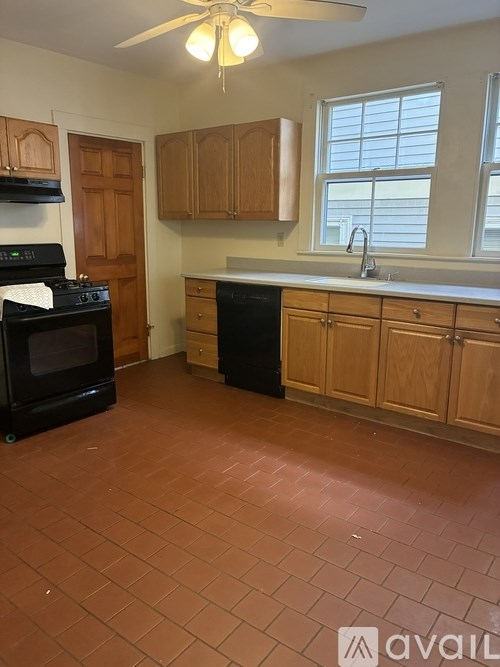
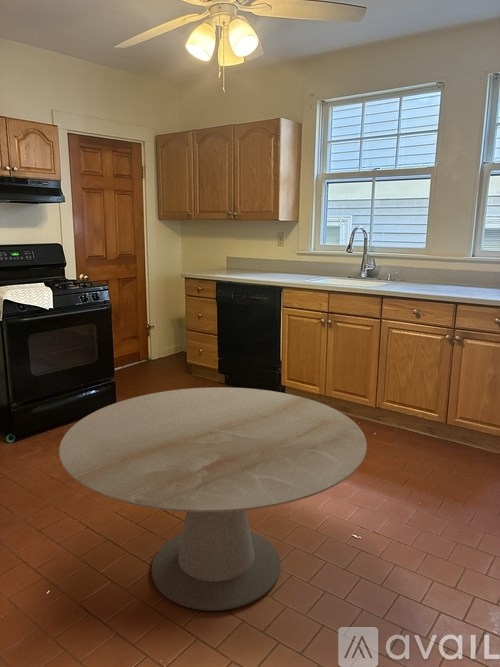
+ round table [58,386,368,612]
